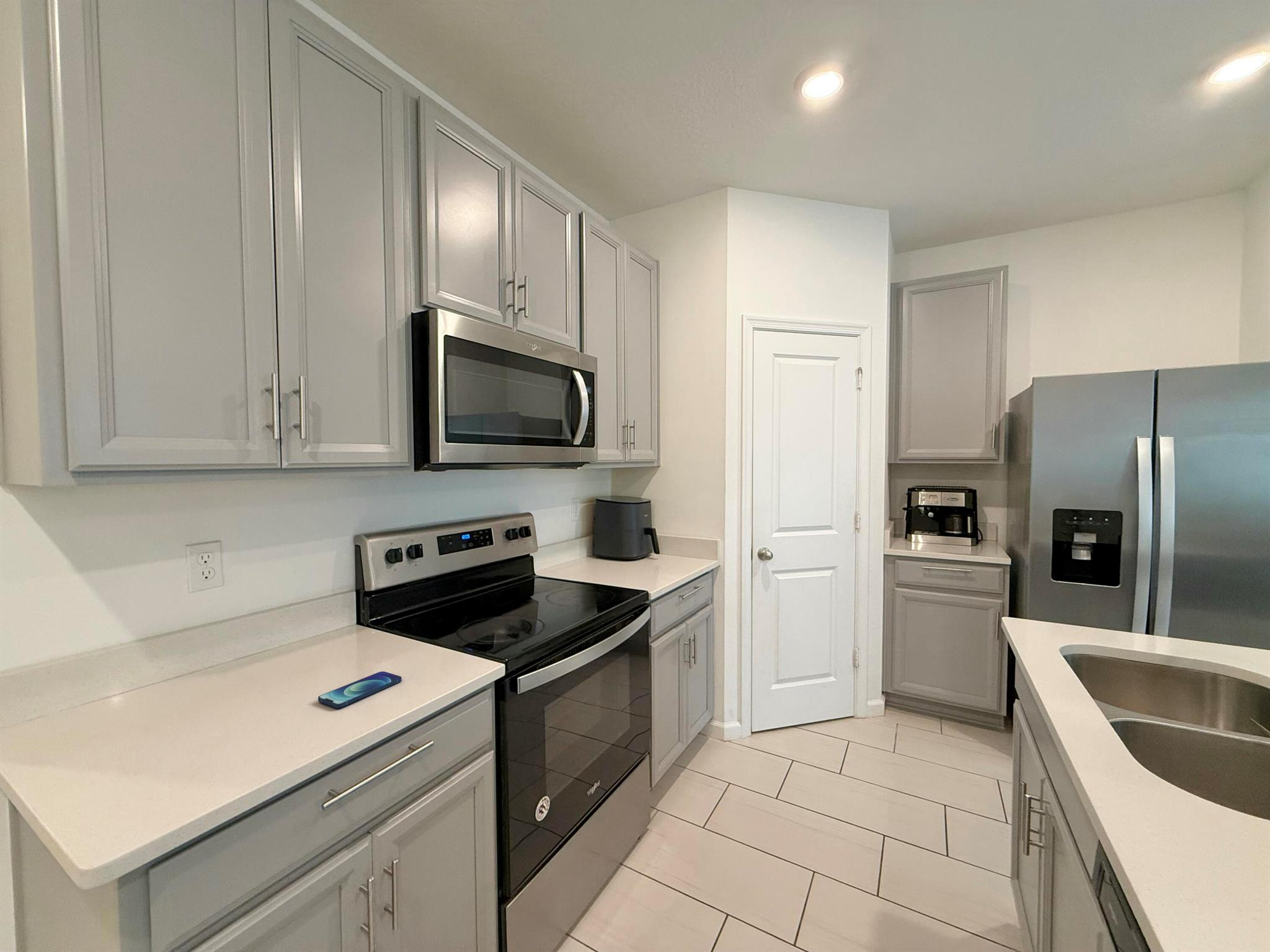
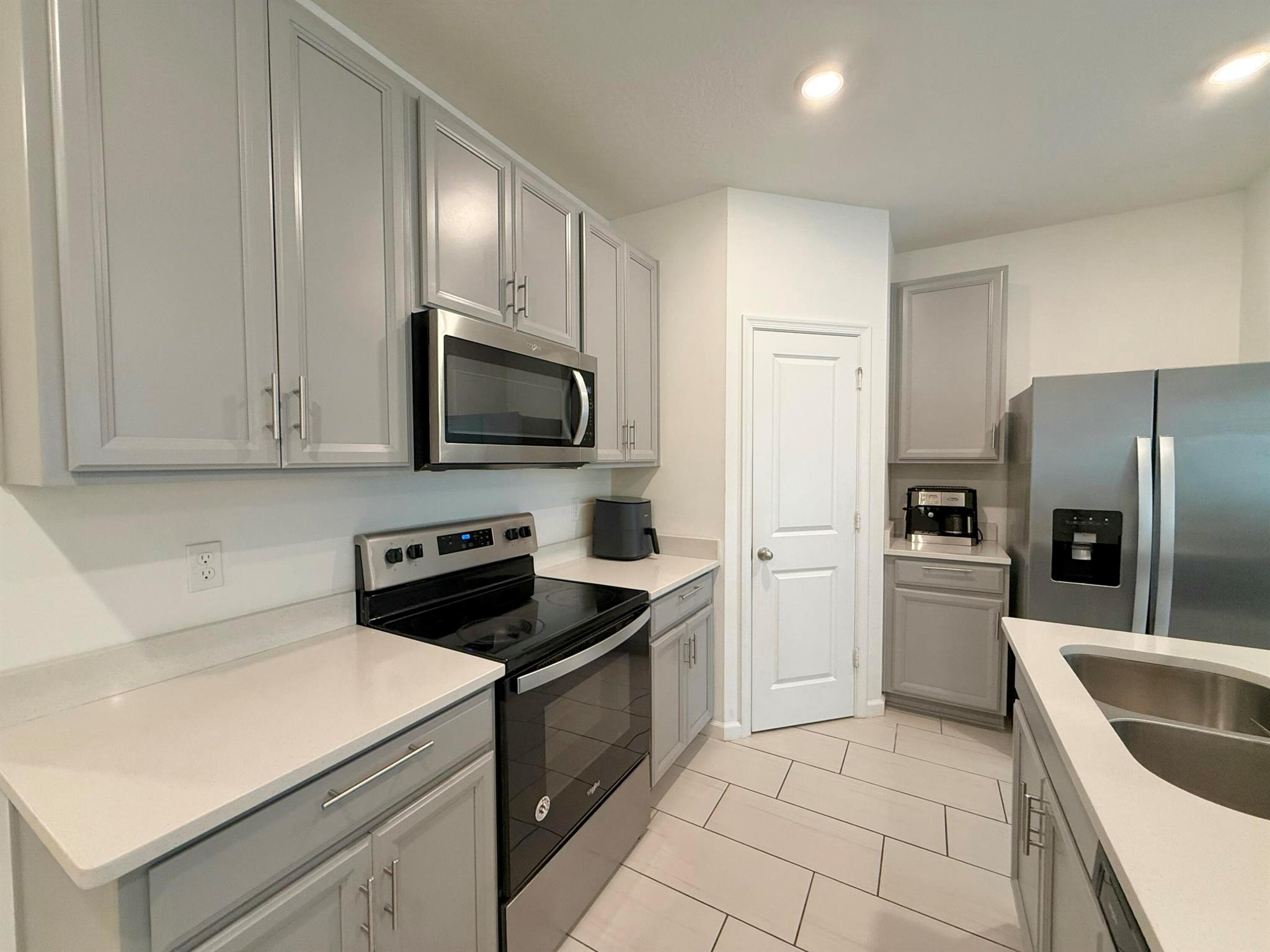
- smartphone [318,671,402,708]
